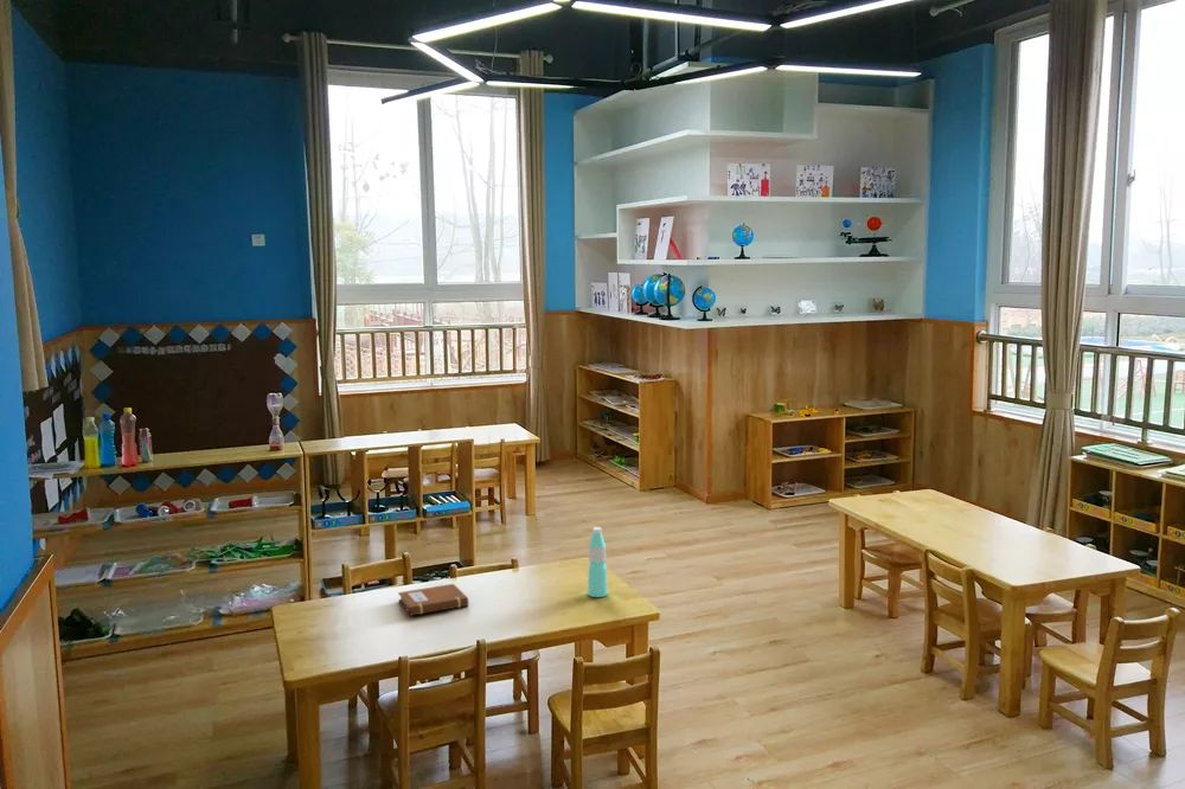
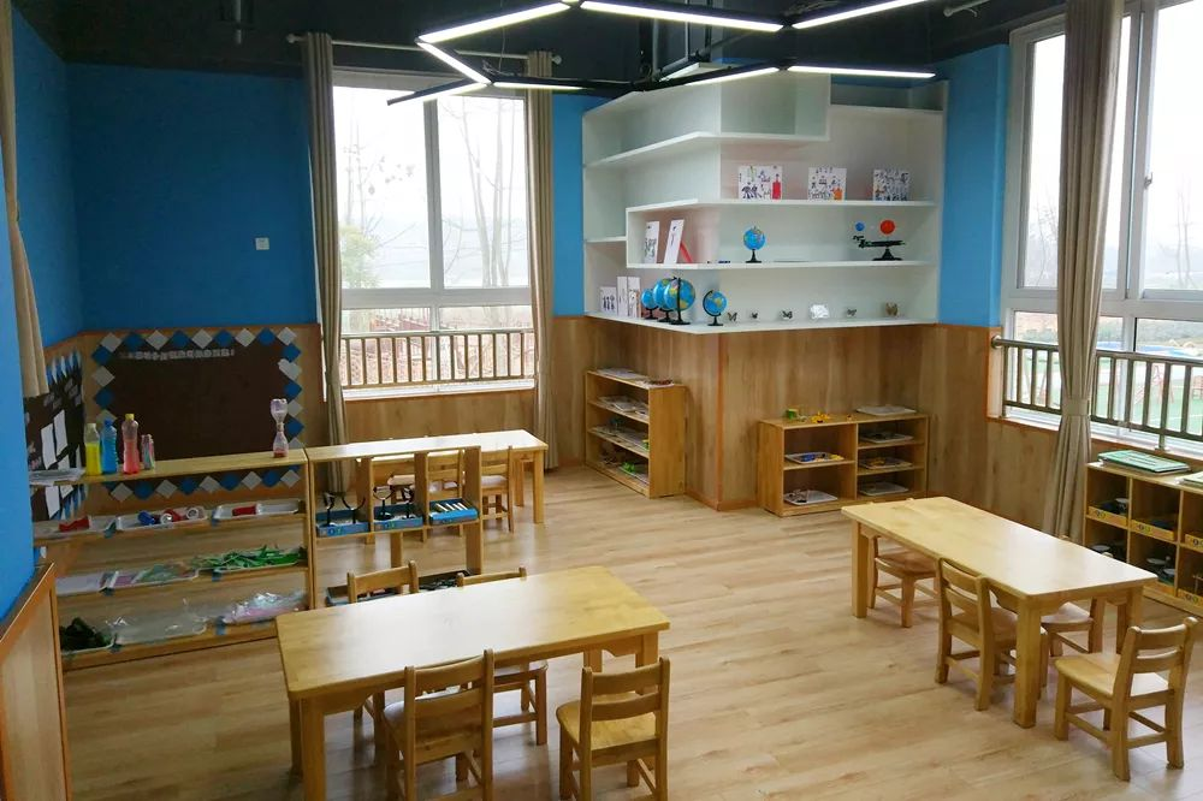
- water bottle [587,526,609,598]
- notebook [397,583,469,616]
